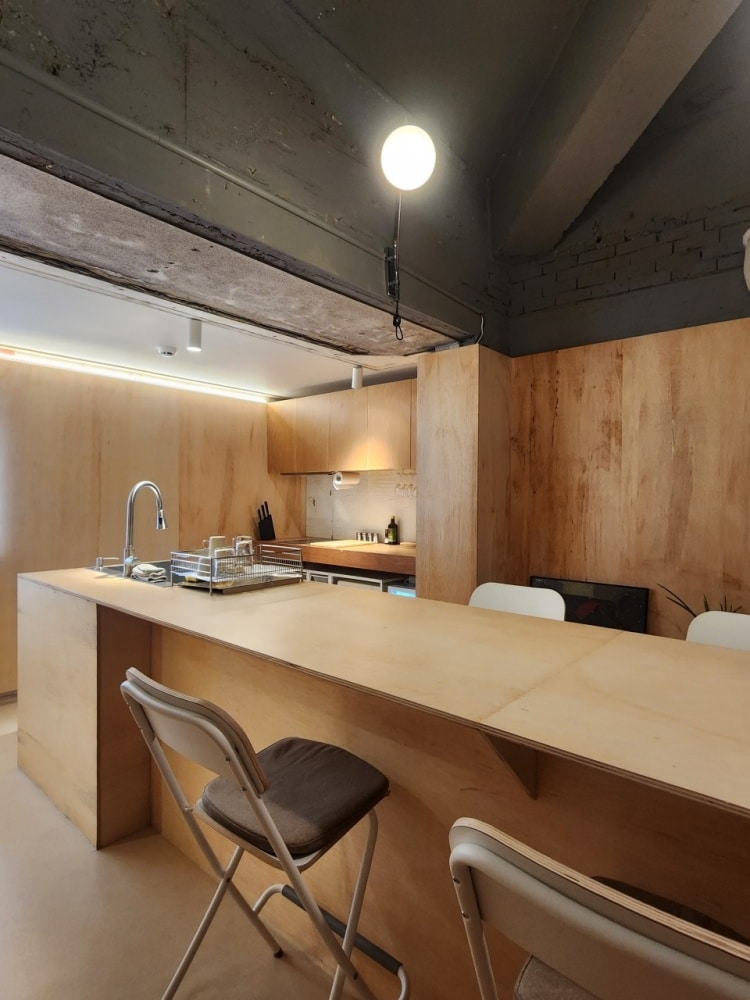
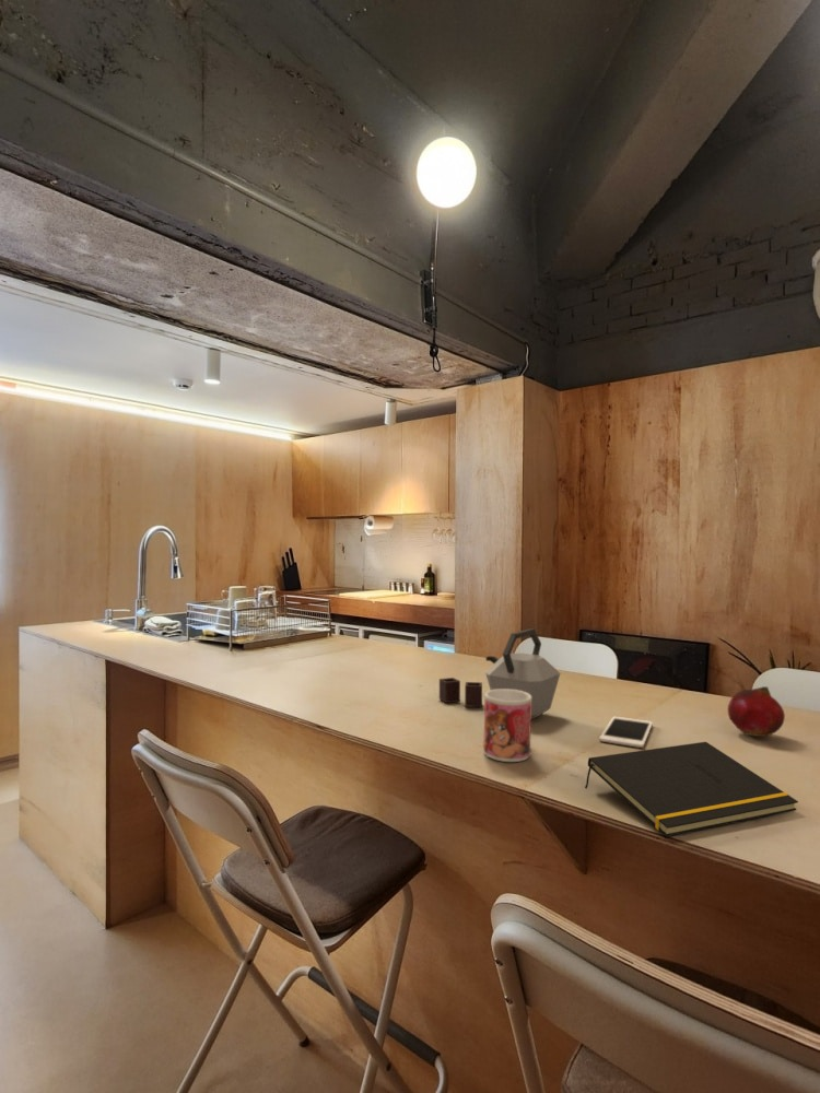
+ notepad [584,741,799,837]
+ kettle [438,627,561,720]
+ cell phone [598,716,654,749]
+ fruit [727,685,786,738]
+ mug [482,690,532,763]
